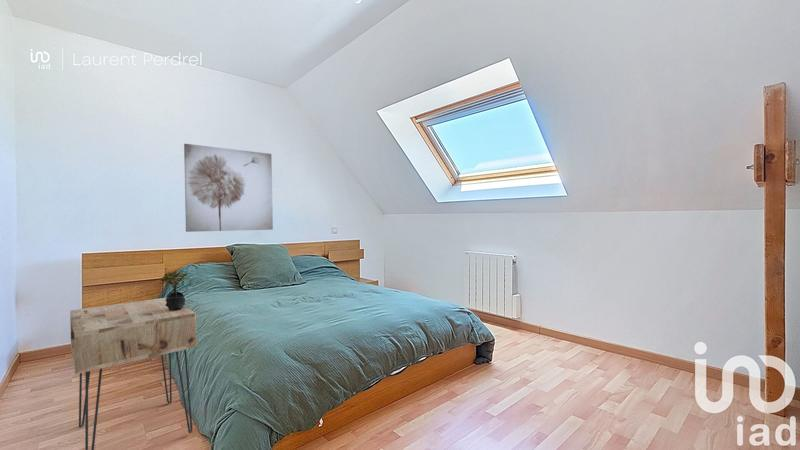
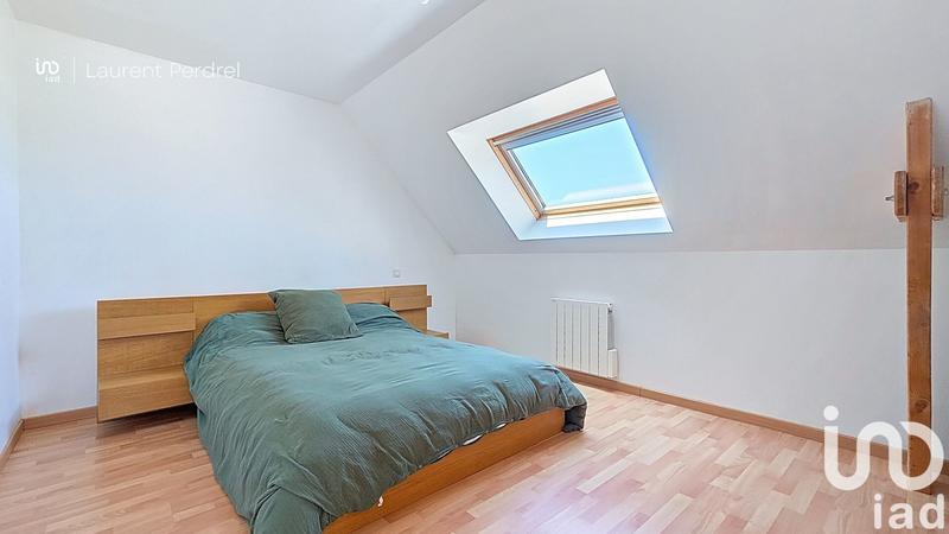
- wall art [183,143,274,233]
- nightstand [69,297,197,450]
- succulent plant [159,270,191,310]
